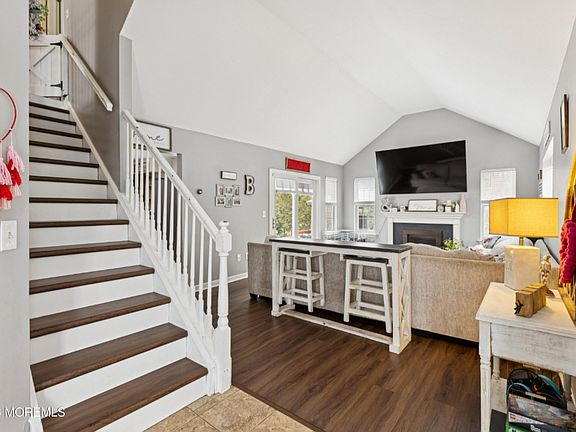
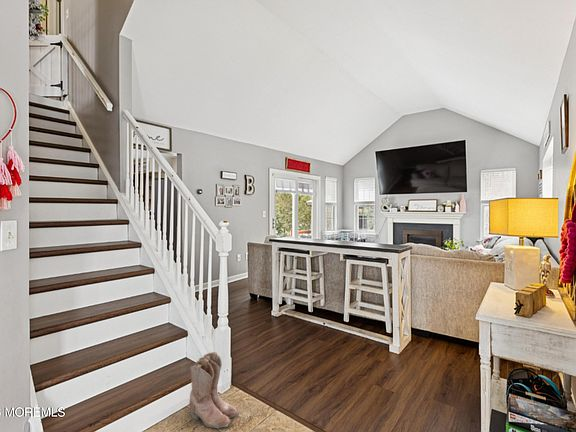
+ boots [188,351,240,429]
